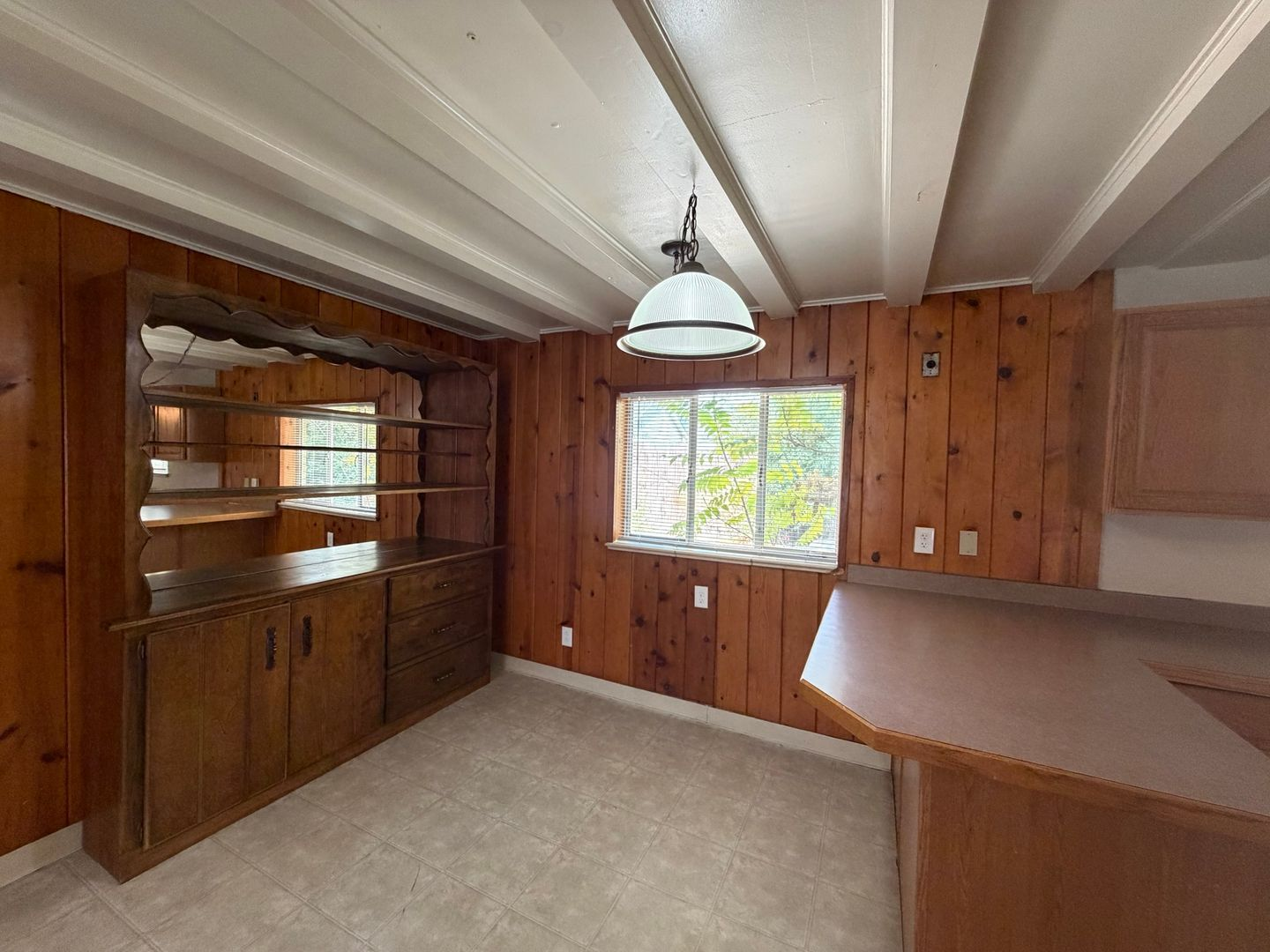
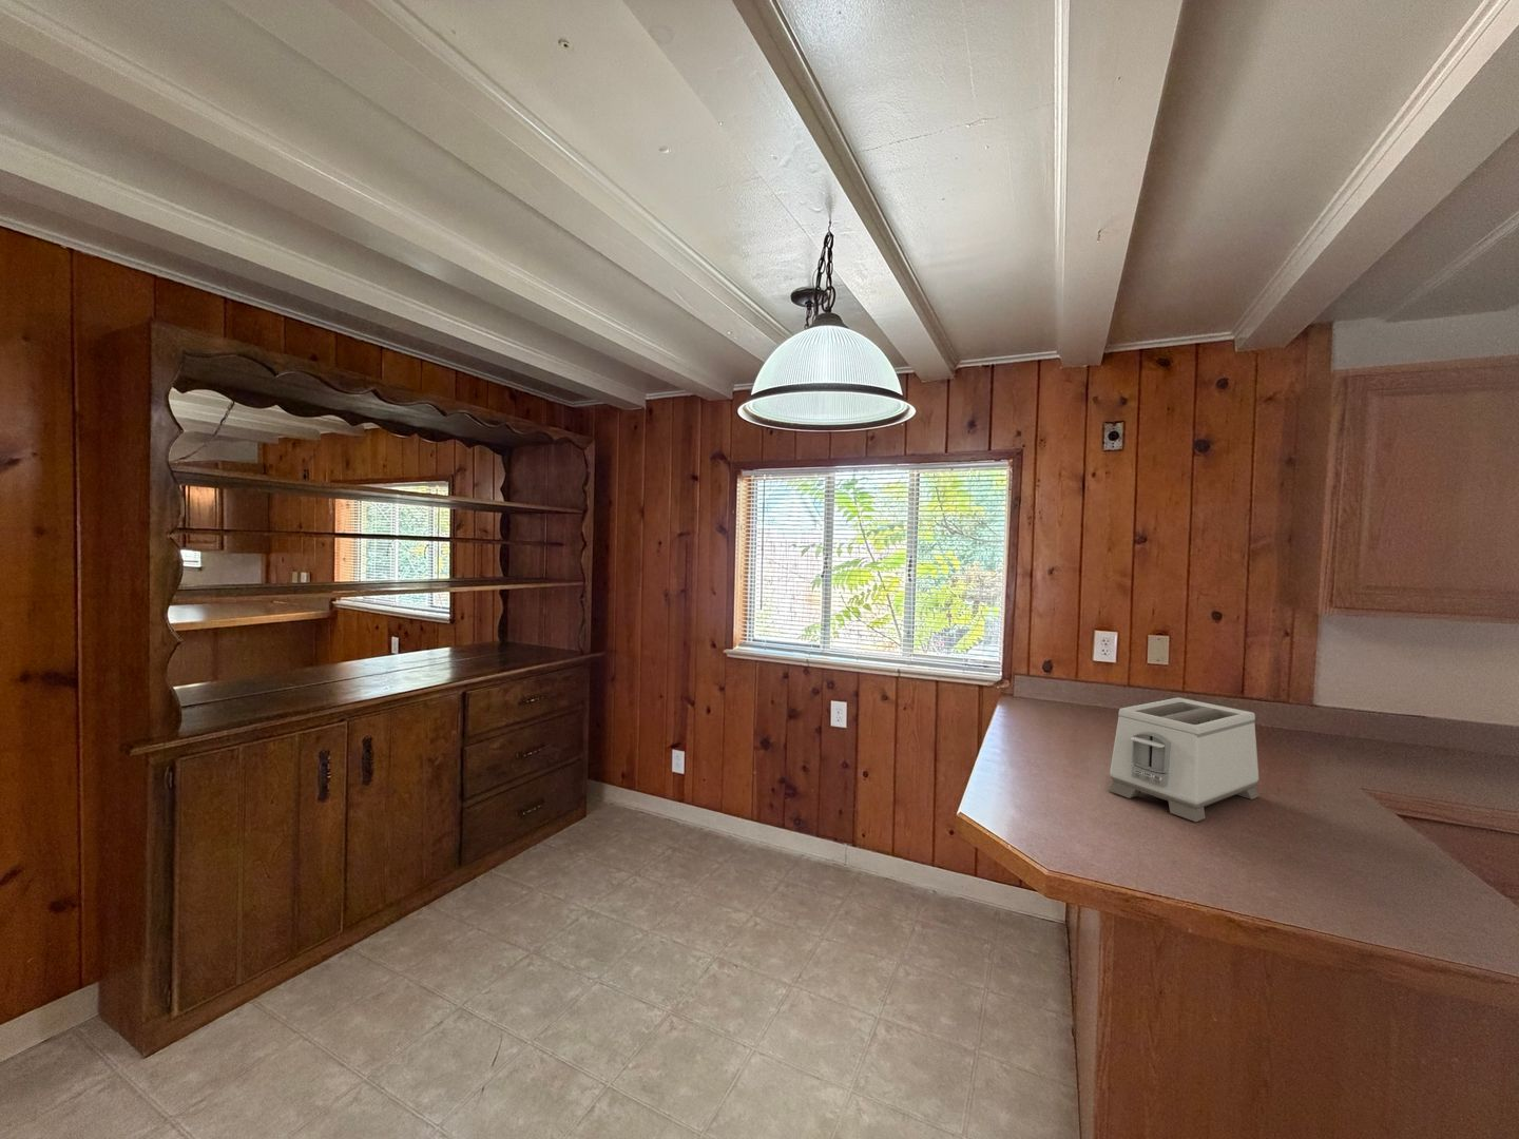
+ toaster [1106,698,1261,823]
